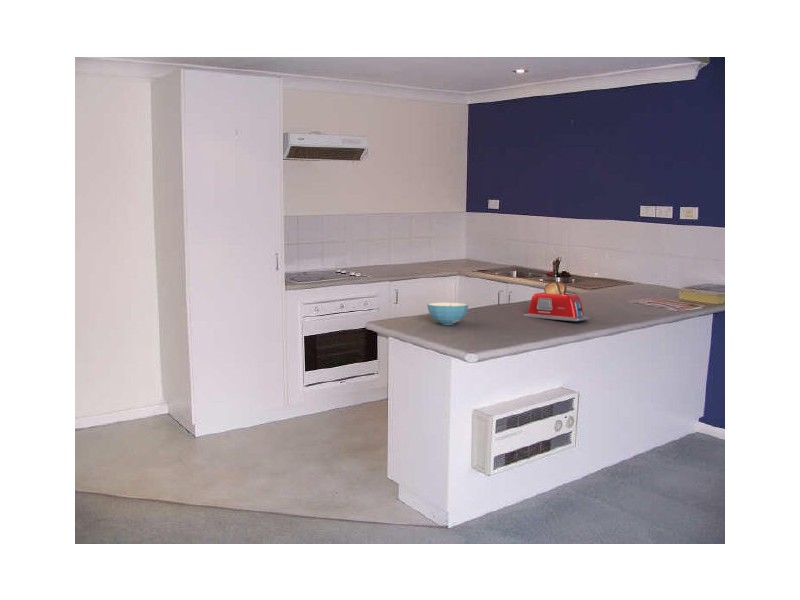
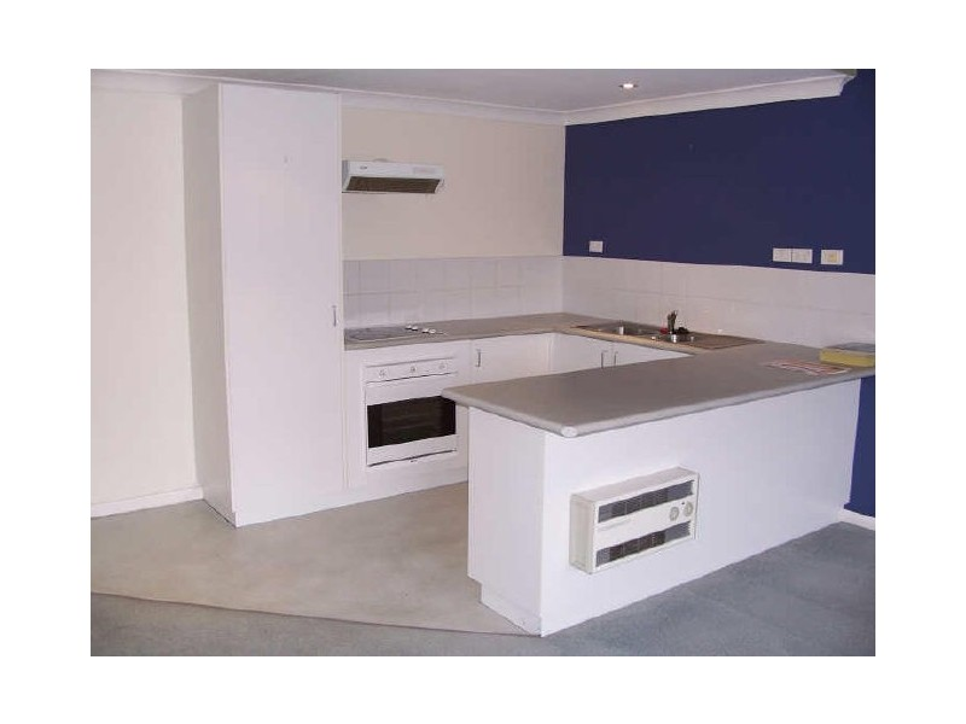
- cereal bowl [426,302,469,326]
- toaster [522,281,590,322]
